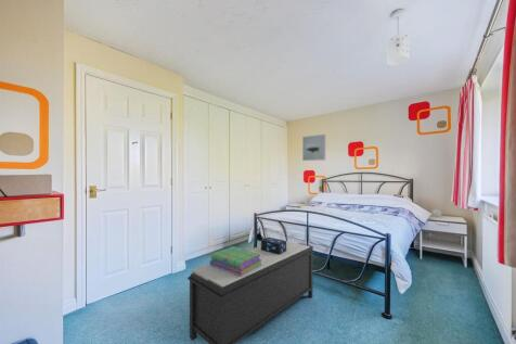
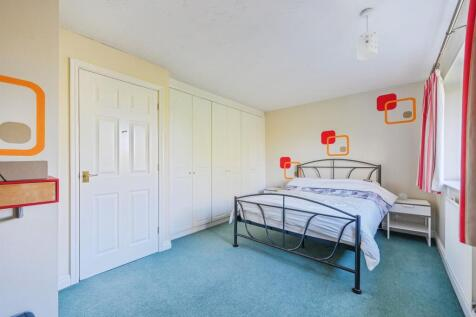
- decorative box [260,237,287,255]
- bench [186,239,315,344]
- wall art [301,133,326,162]
- stack of books [208,245,262,276]
